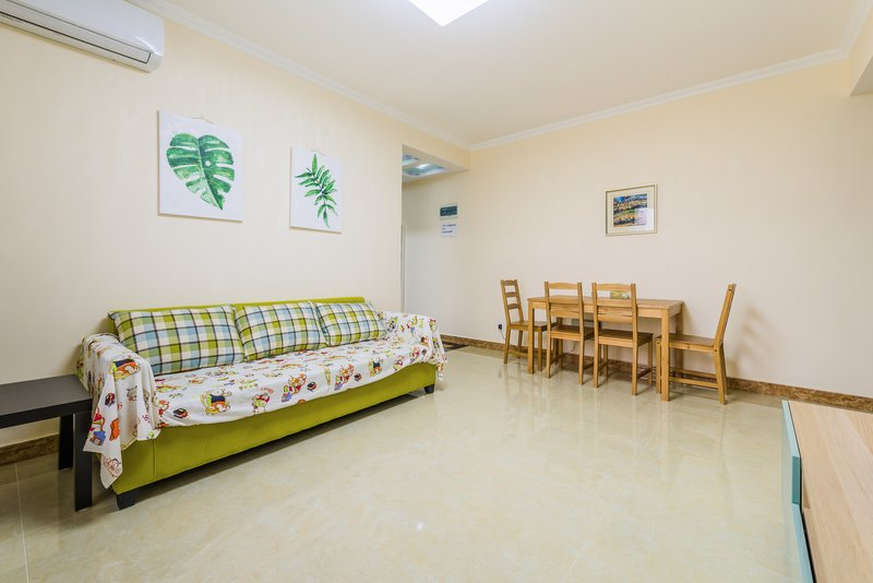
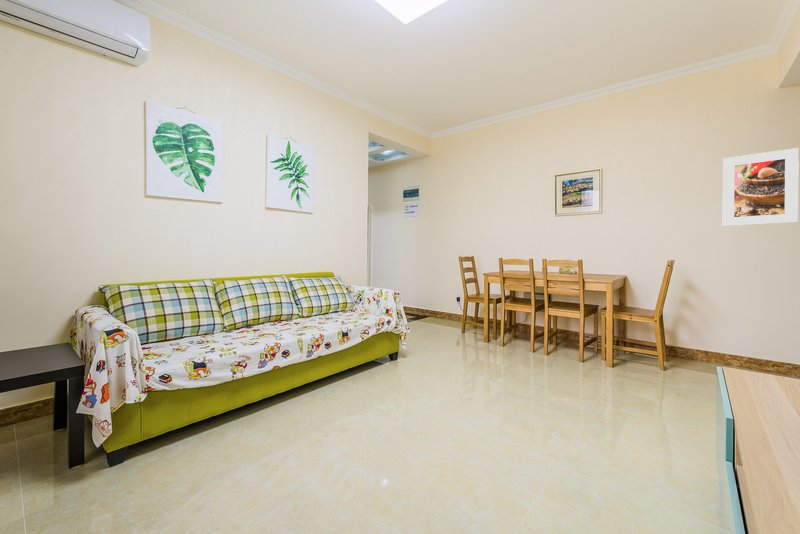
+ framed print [722,147,800,227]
